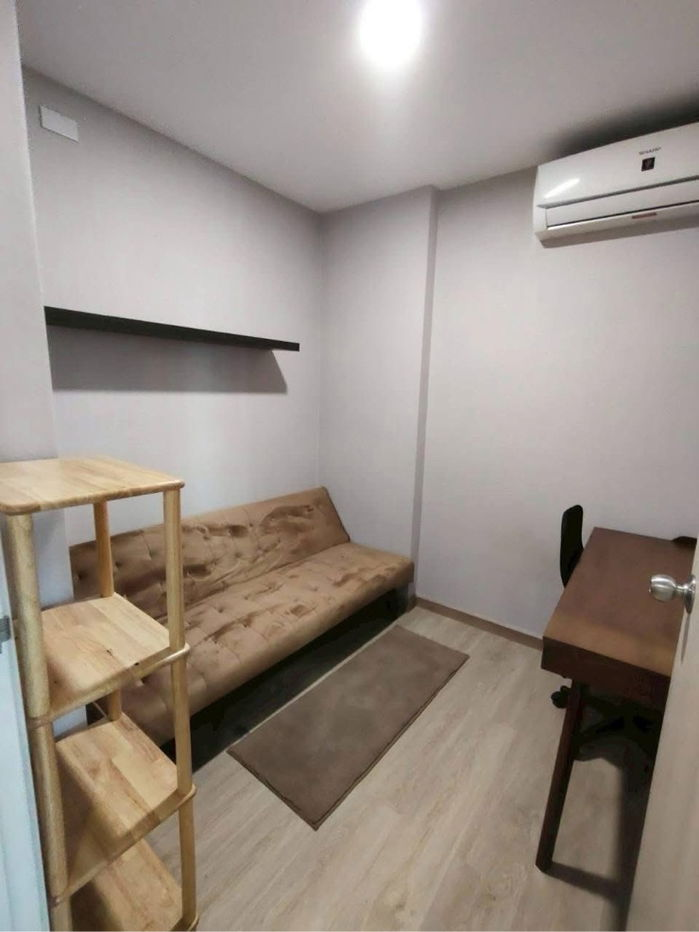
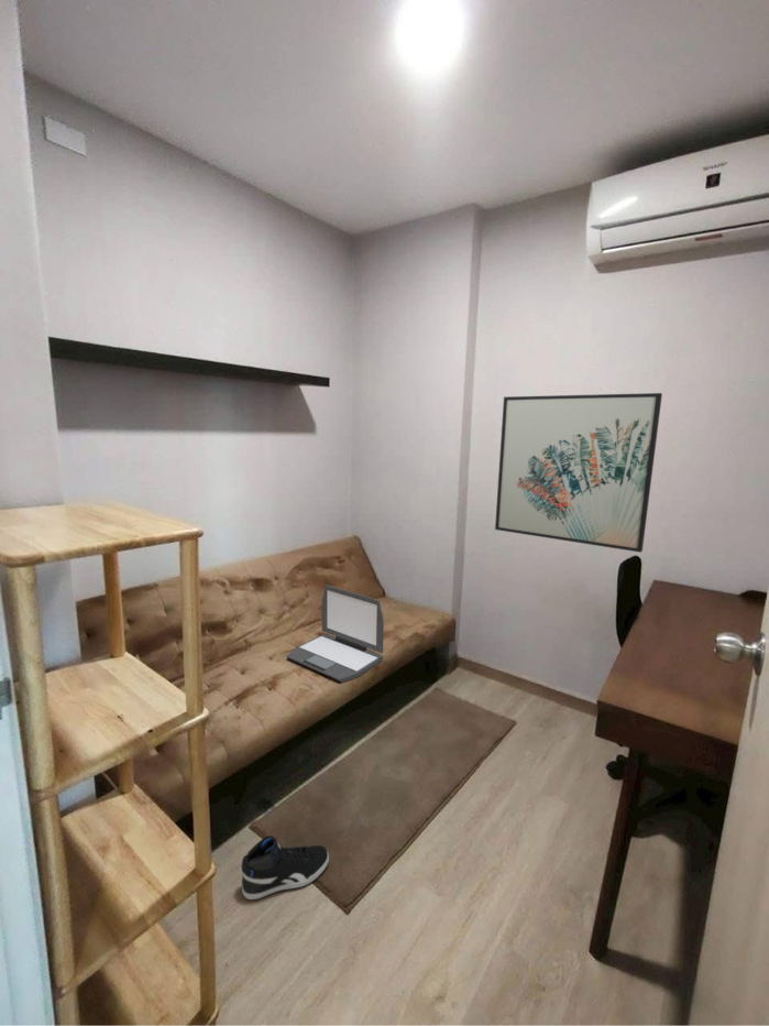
+ sneaker [241,834,330,901]
+ laptop [285,585,385,684]
+ wall art [494,392,663,554]
